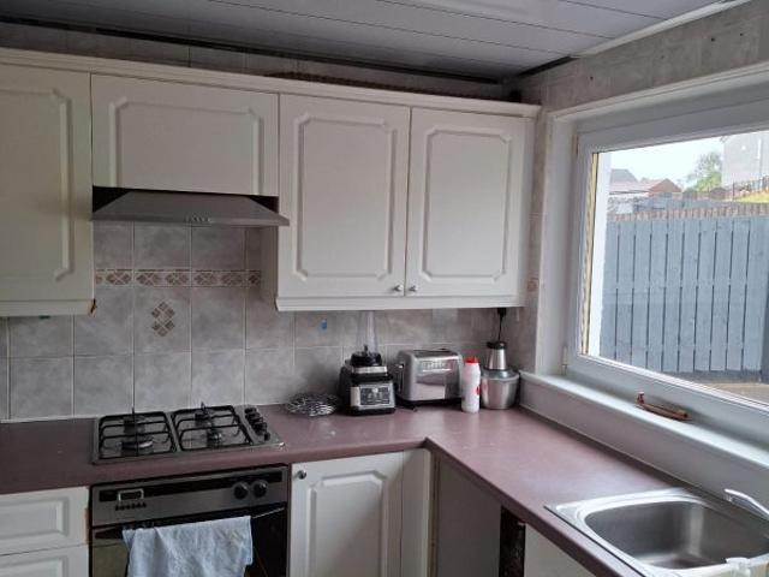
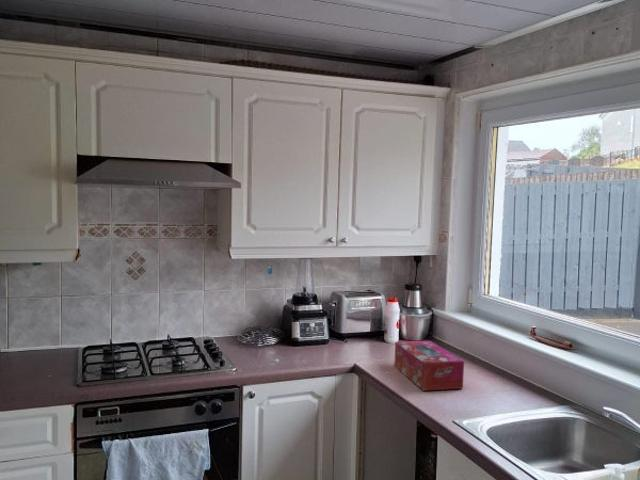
+ tissue box [393,340,465,392]
